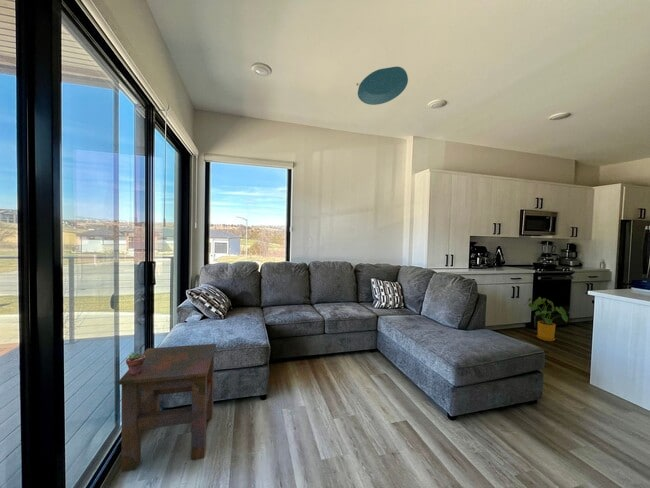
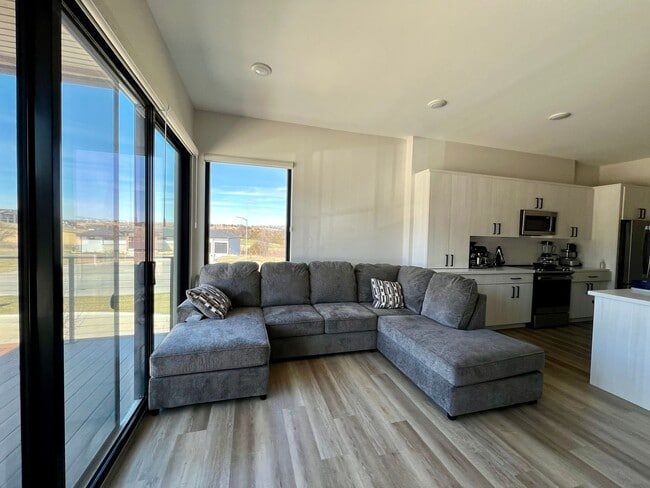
- potted succulent [125,351,145,375]
- ceiling light [355,66,409,106]
- side table [118,343,217,473]
- house plant [524,296,569,342]
